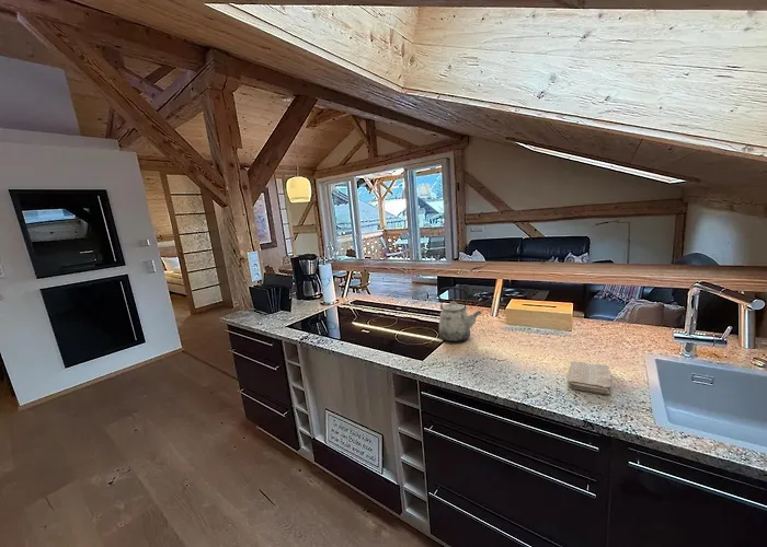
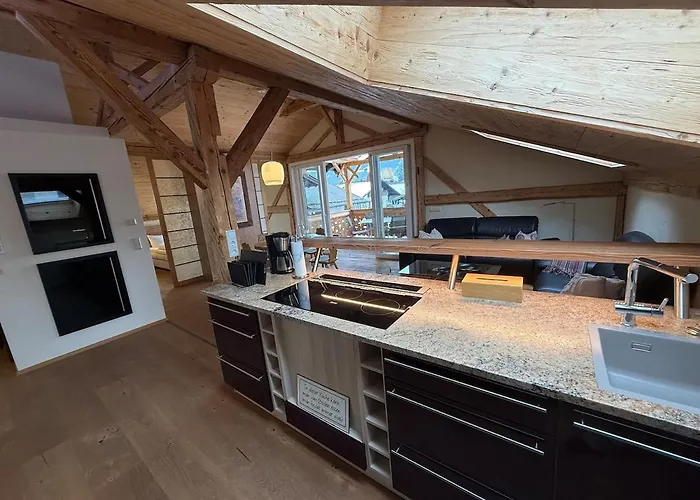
- washcloth [568,360,613,395]
- kettle [436,287,483,344]
